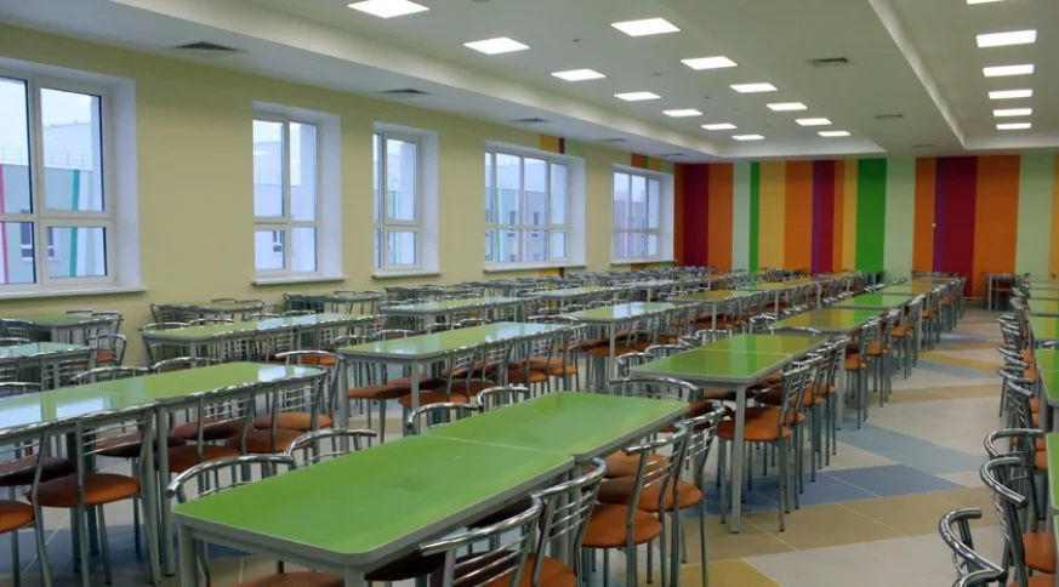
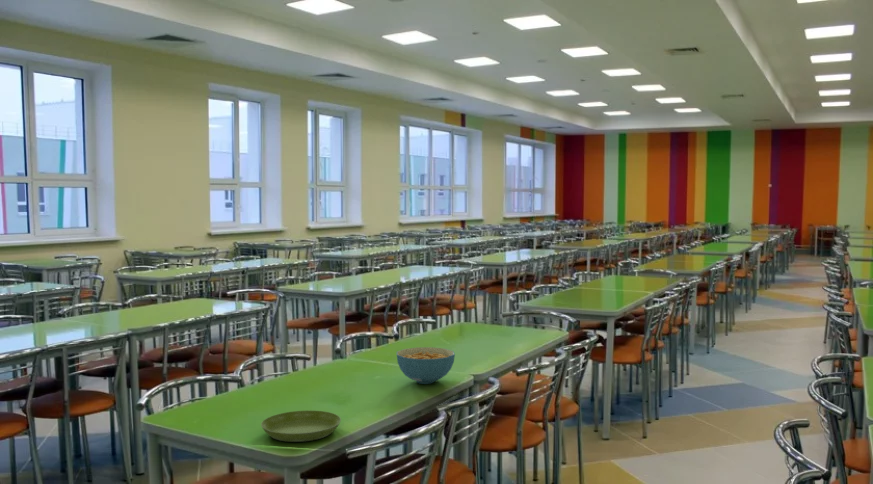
+ saucer [260,409,342,443]
+ cereal bowl [396,346,456,385]
